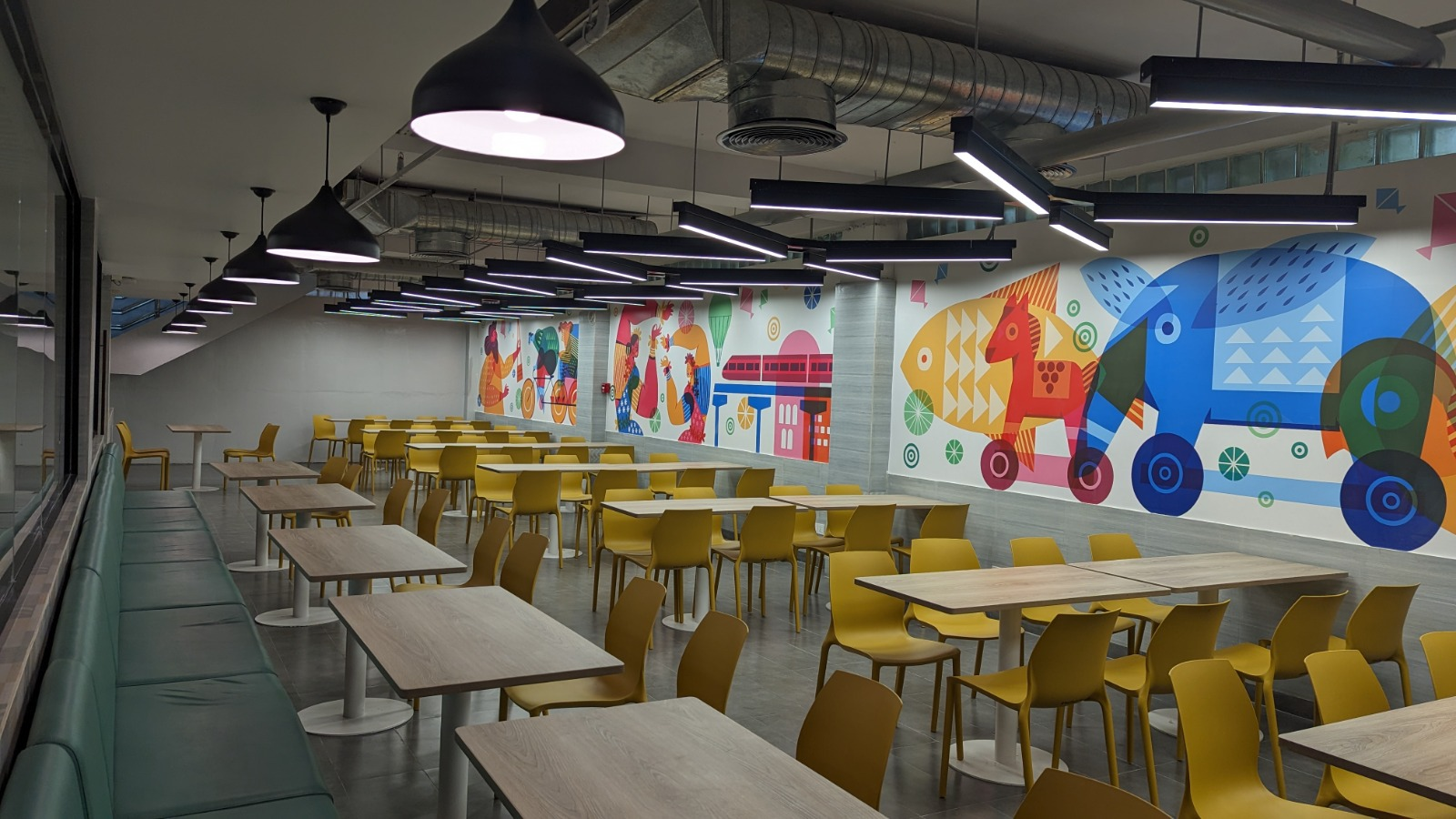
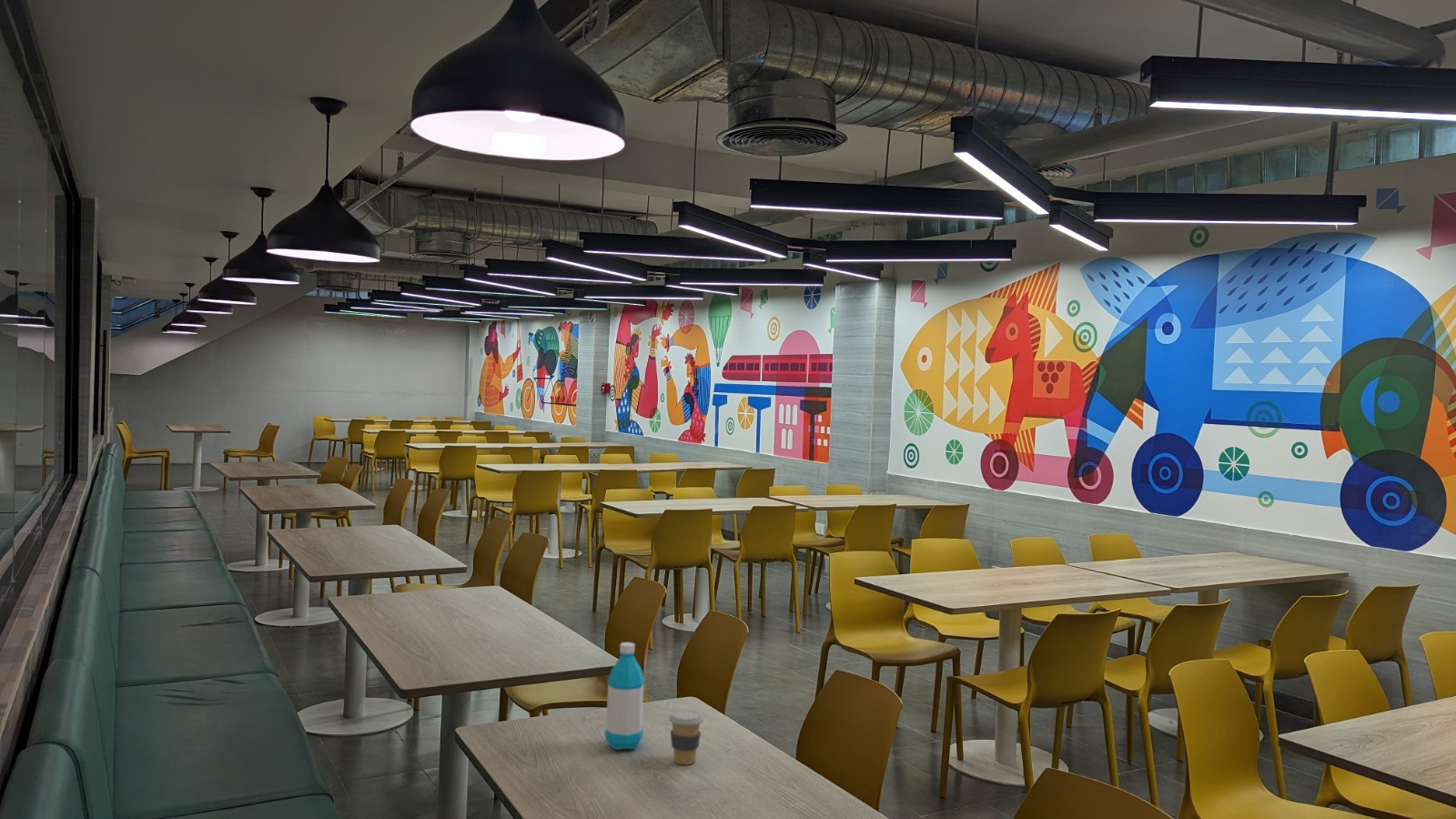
+ water bottle [604,642,646,751]
+ coffee cup [668,709,704,765]
